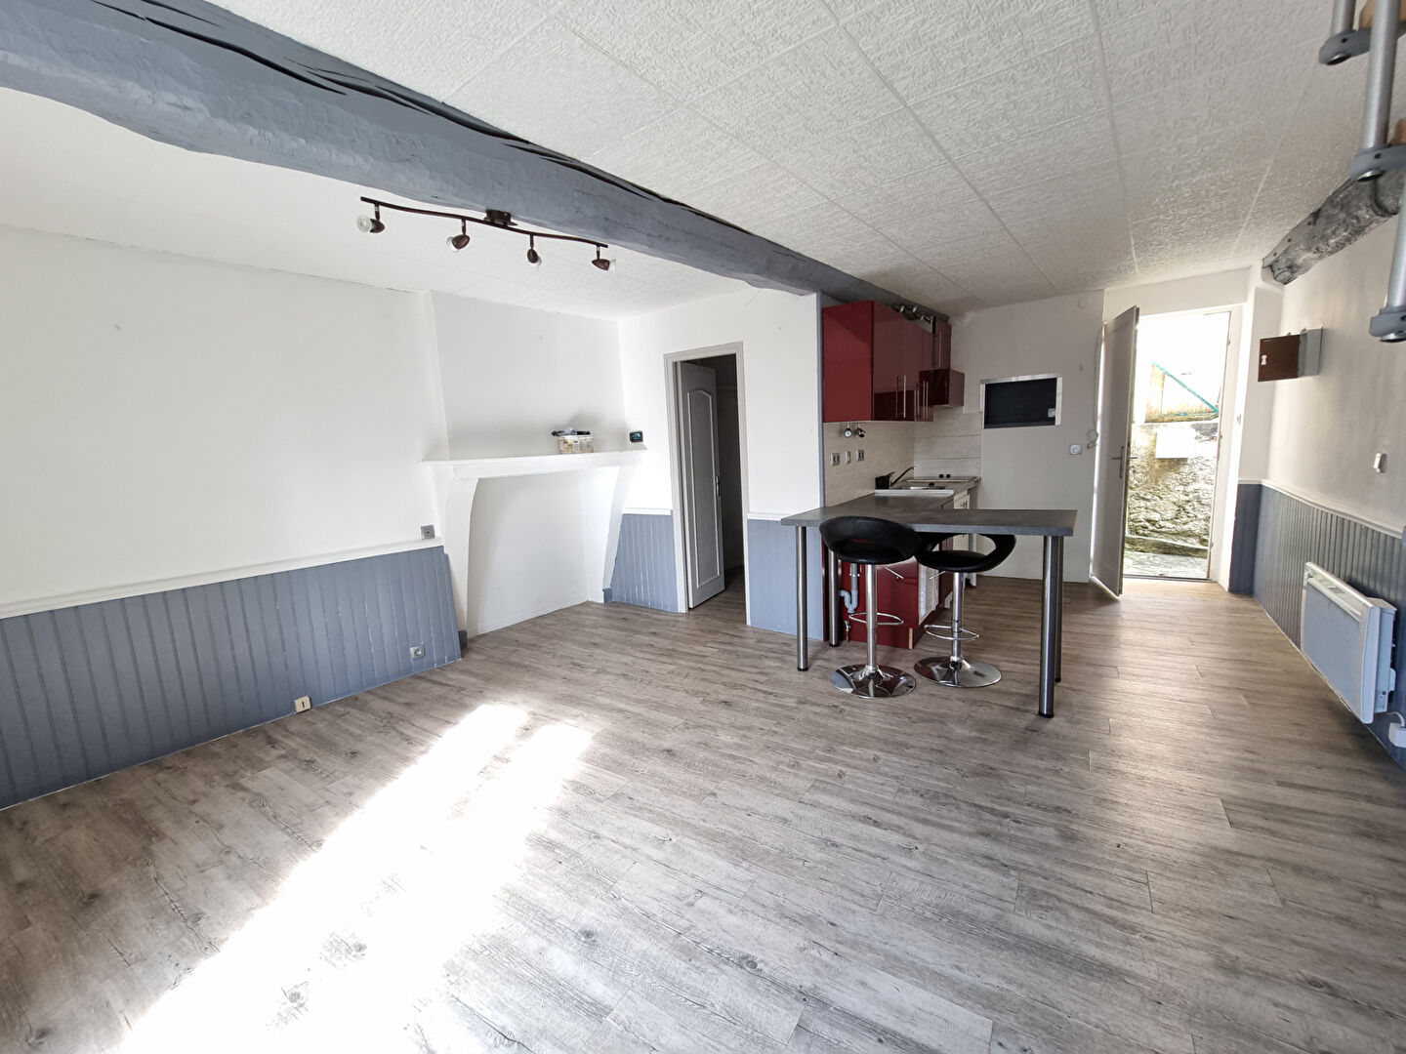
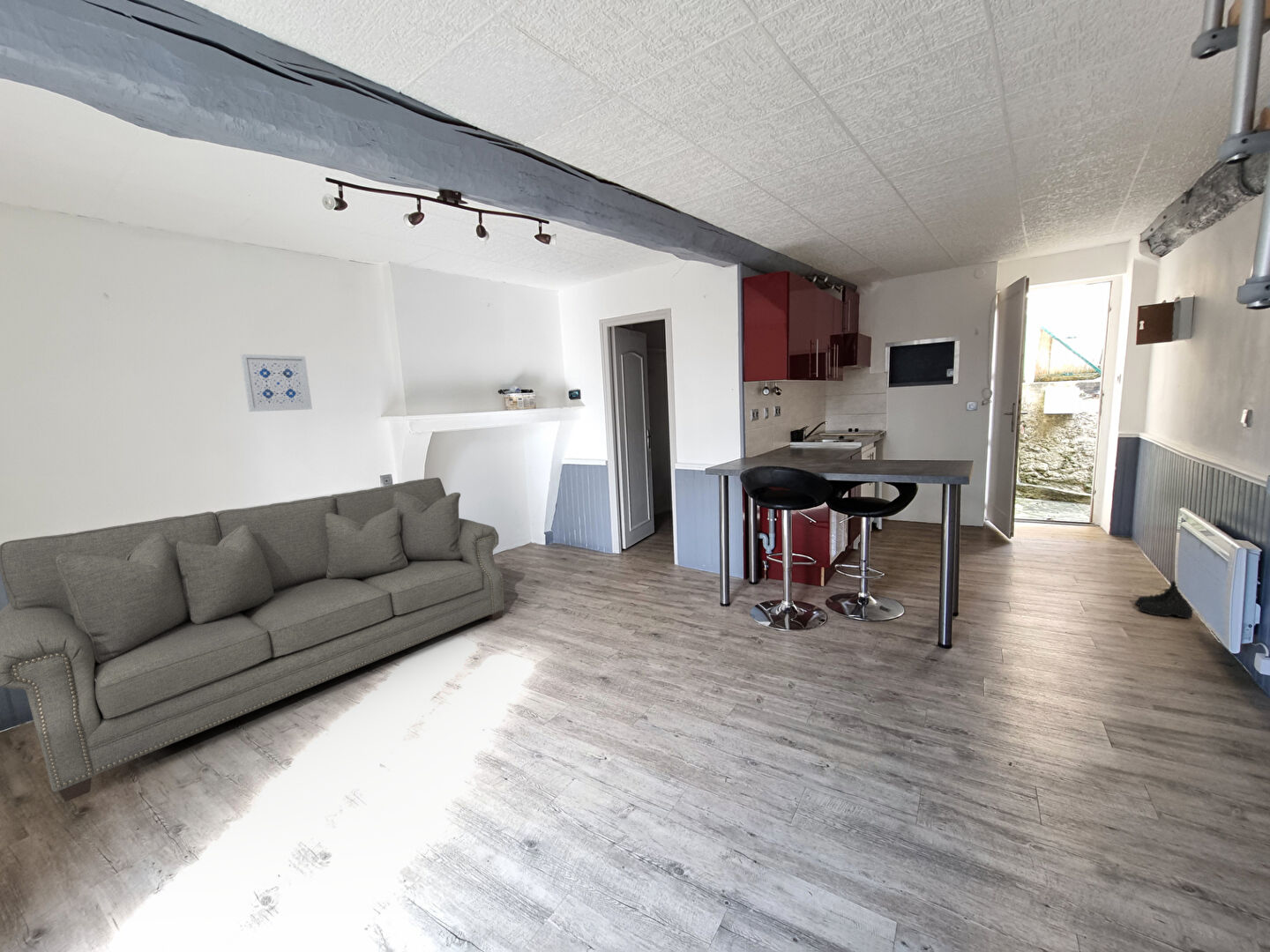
+ wall art [240,353,313,413]
+ sofa [0,477,505,802]
+ boots [1134,580,1194,619]
